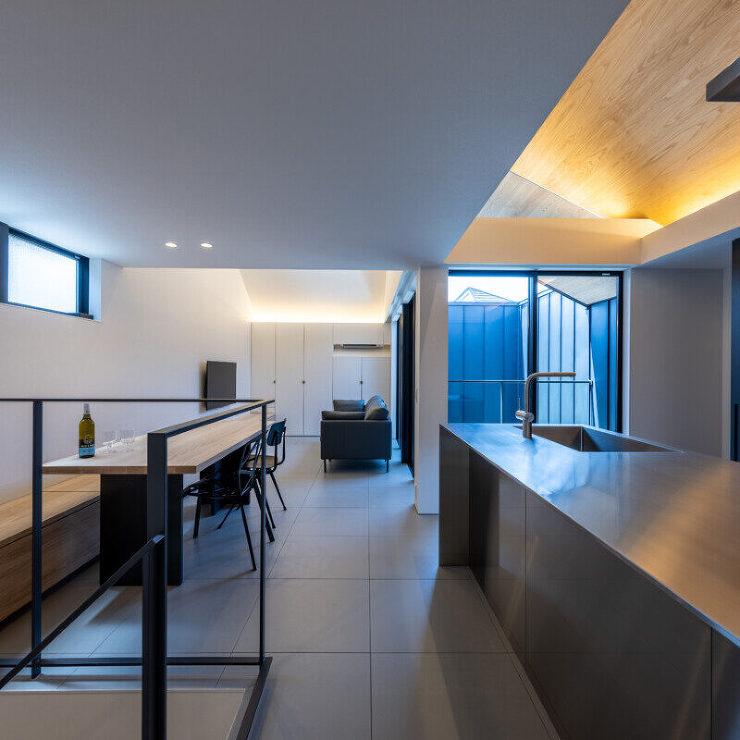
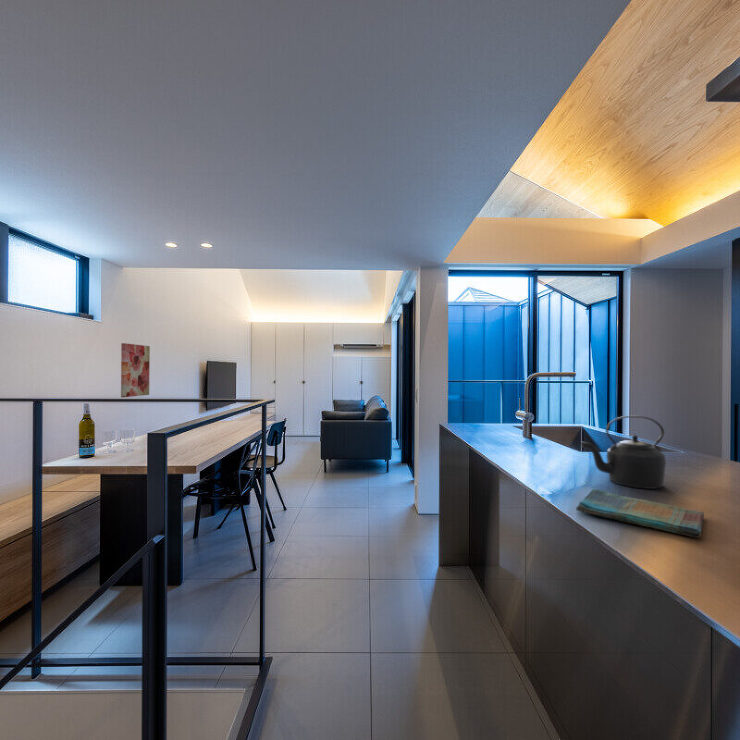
+ wall art [120,342,151,398]
+ kettle [580,415,667,490]
+ dish towel [575,488,705,539]
